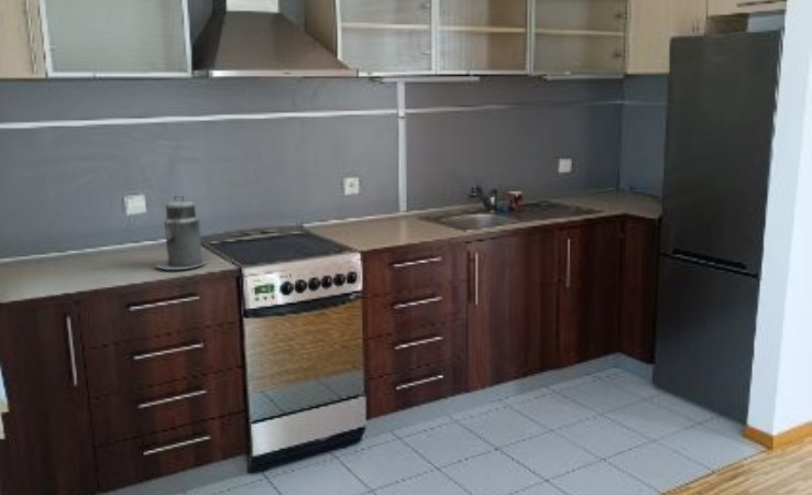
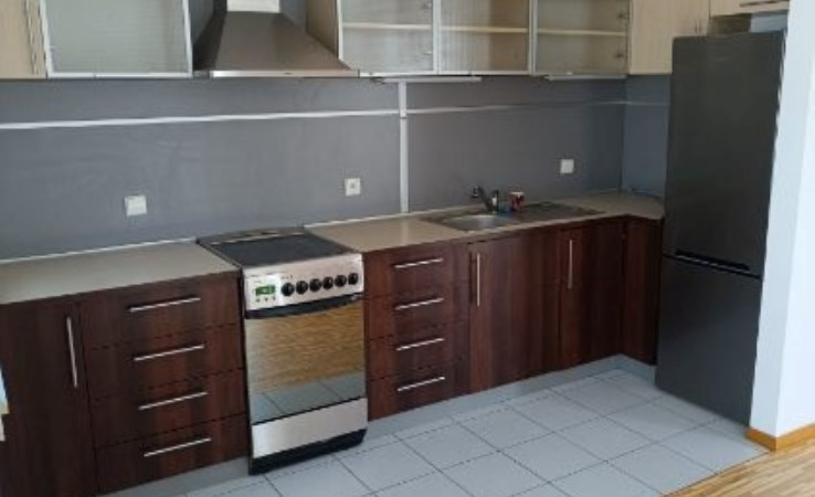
- canister [154,195,208,272]
